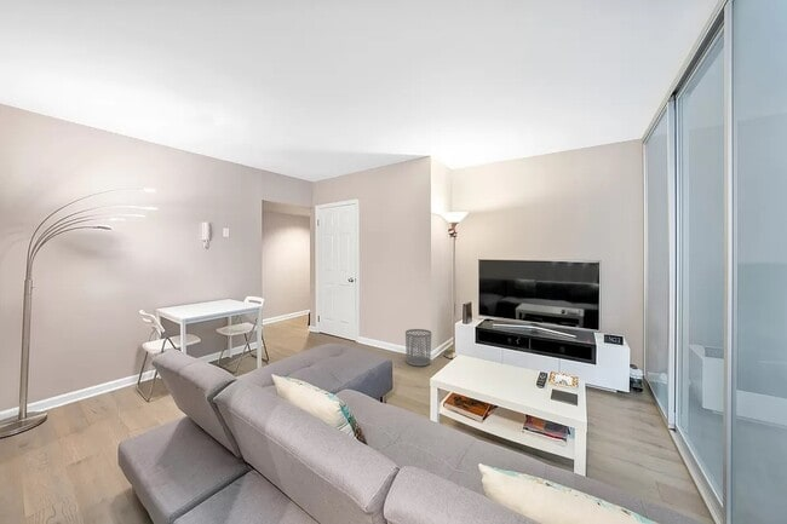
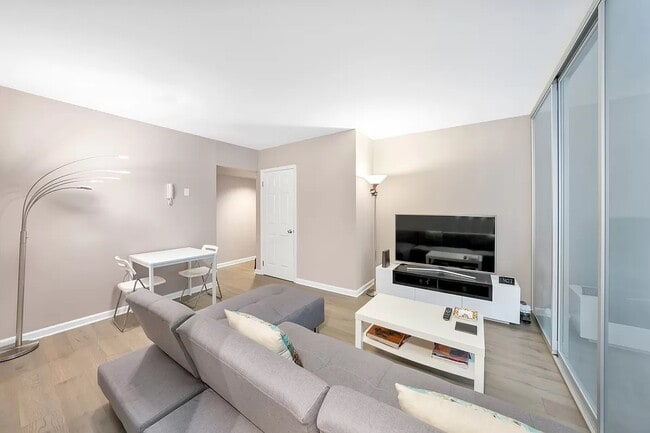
- waste bin [404,328,432,367]
